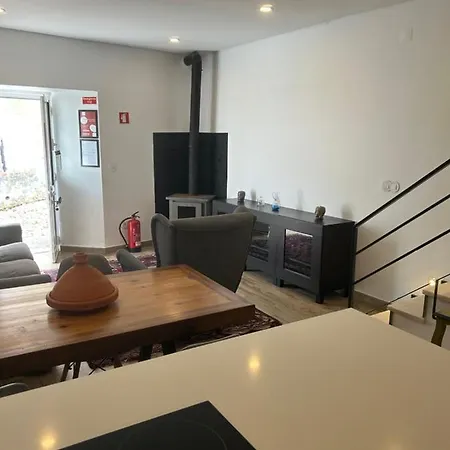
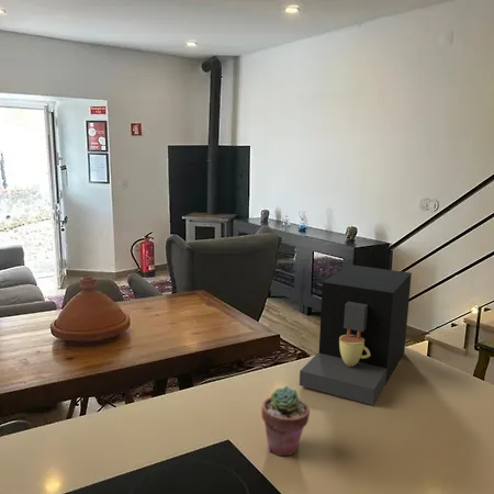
+ potted succulent [260,385,311,457]
+ coffee maker [299,263,413,406]
